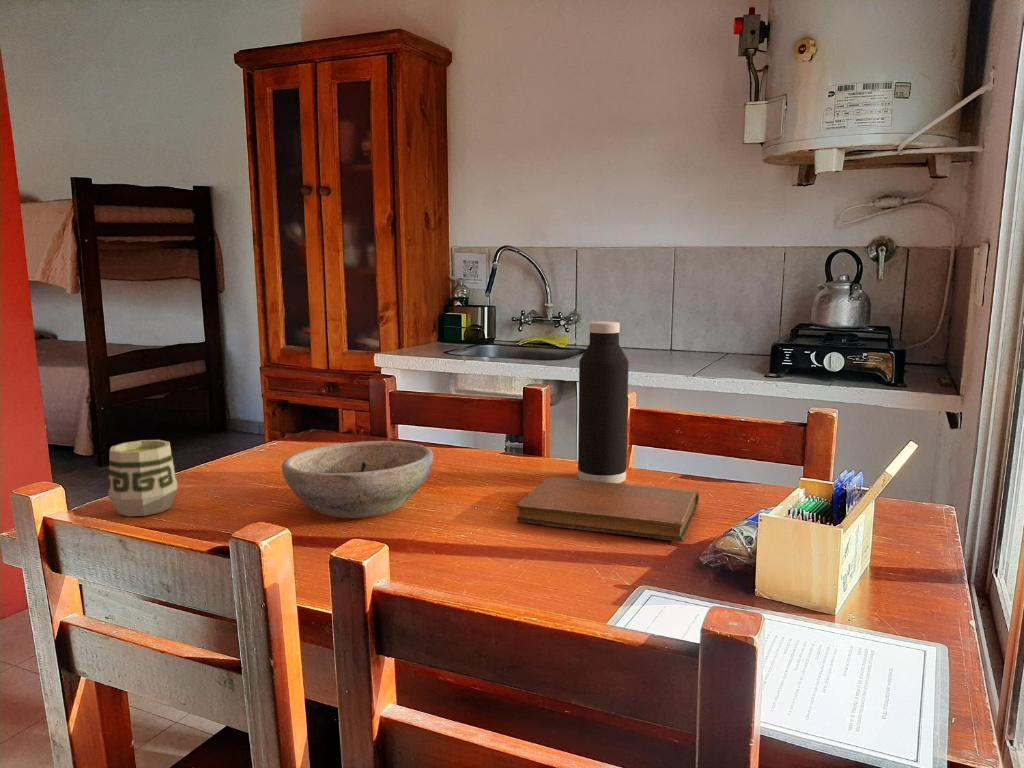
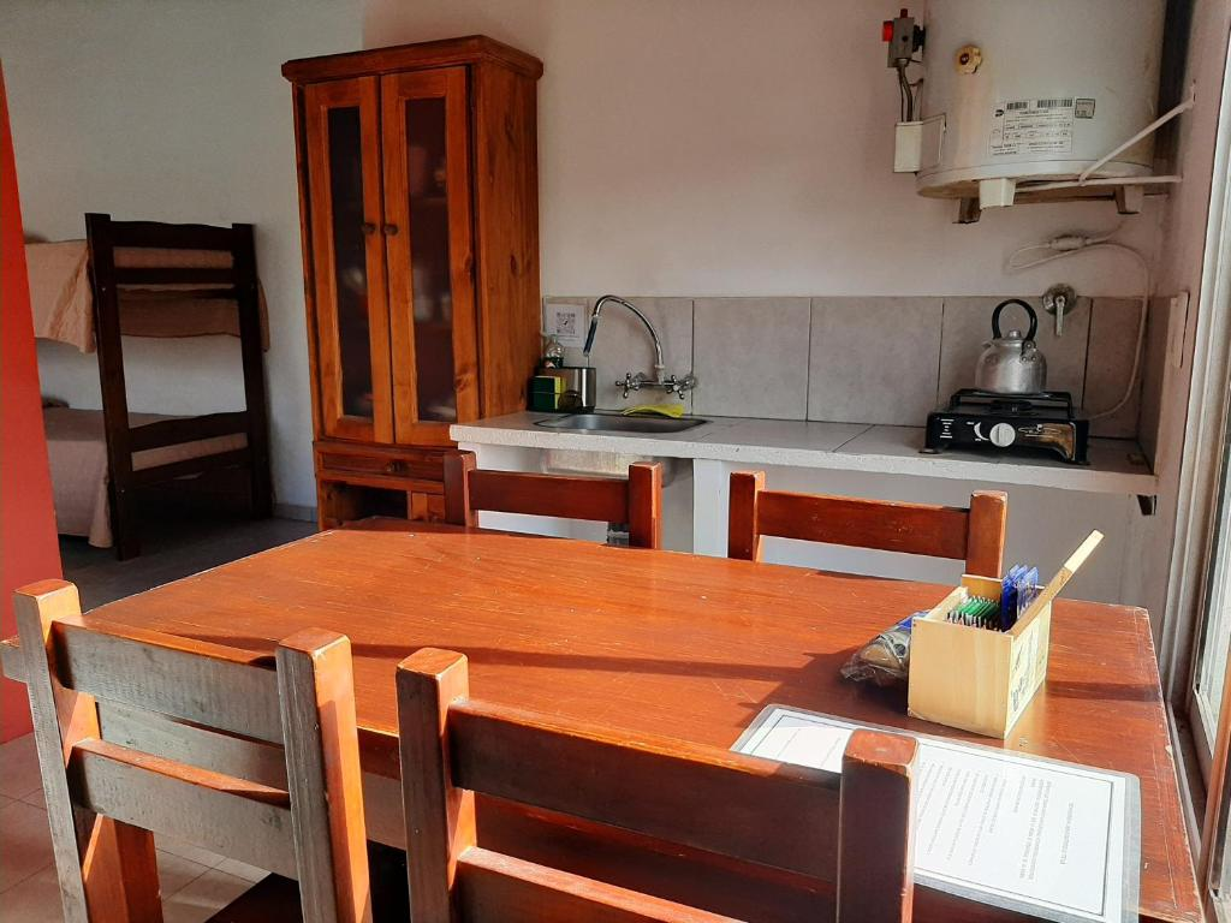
- cup [107,439,178,517]
- bowl [281,440,434,519]
- water bottle [577,321,630,484]
- notebook [516,477,700,542]
